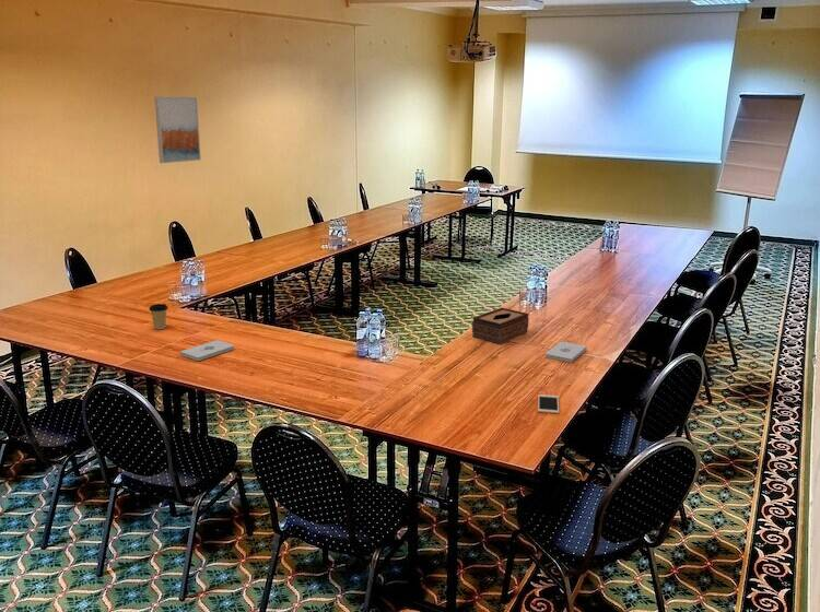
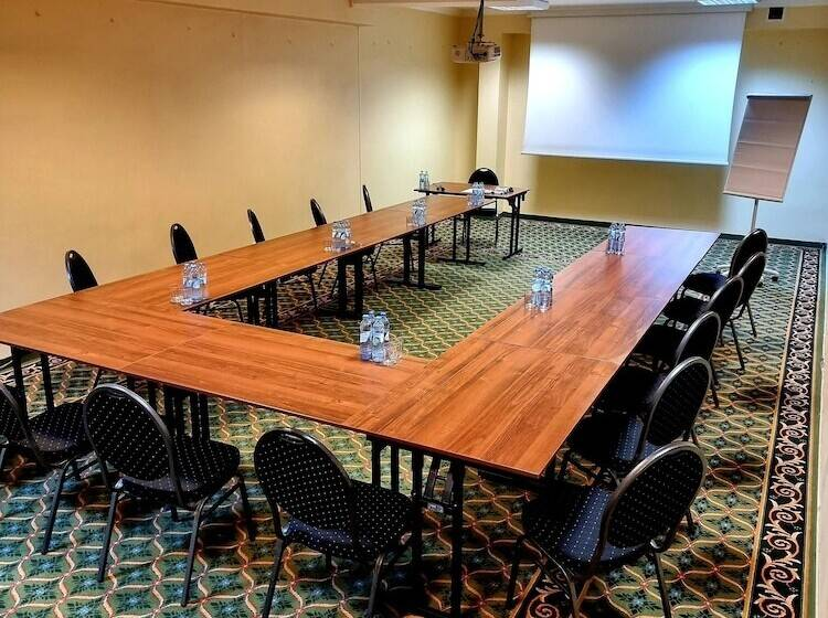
- coffee cup [148,303,168,330]
- tissue box [471,307,530,345]
- notepad [544,341,588,364]
- wall art [153,95,202,164]
- cell phone [537,393,560,414]
- notepad [179,339,235,362]
